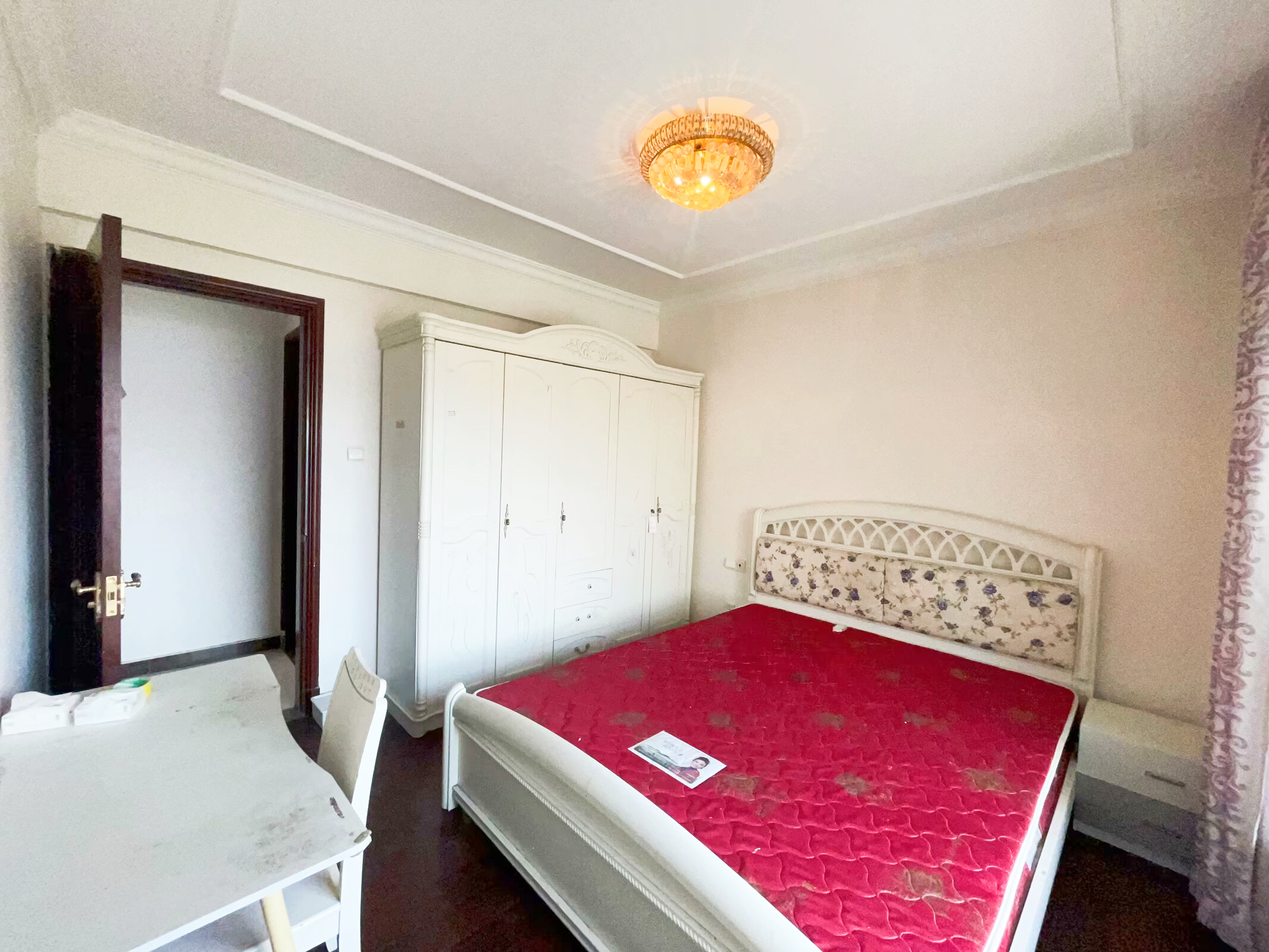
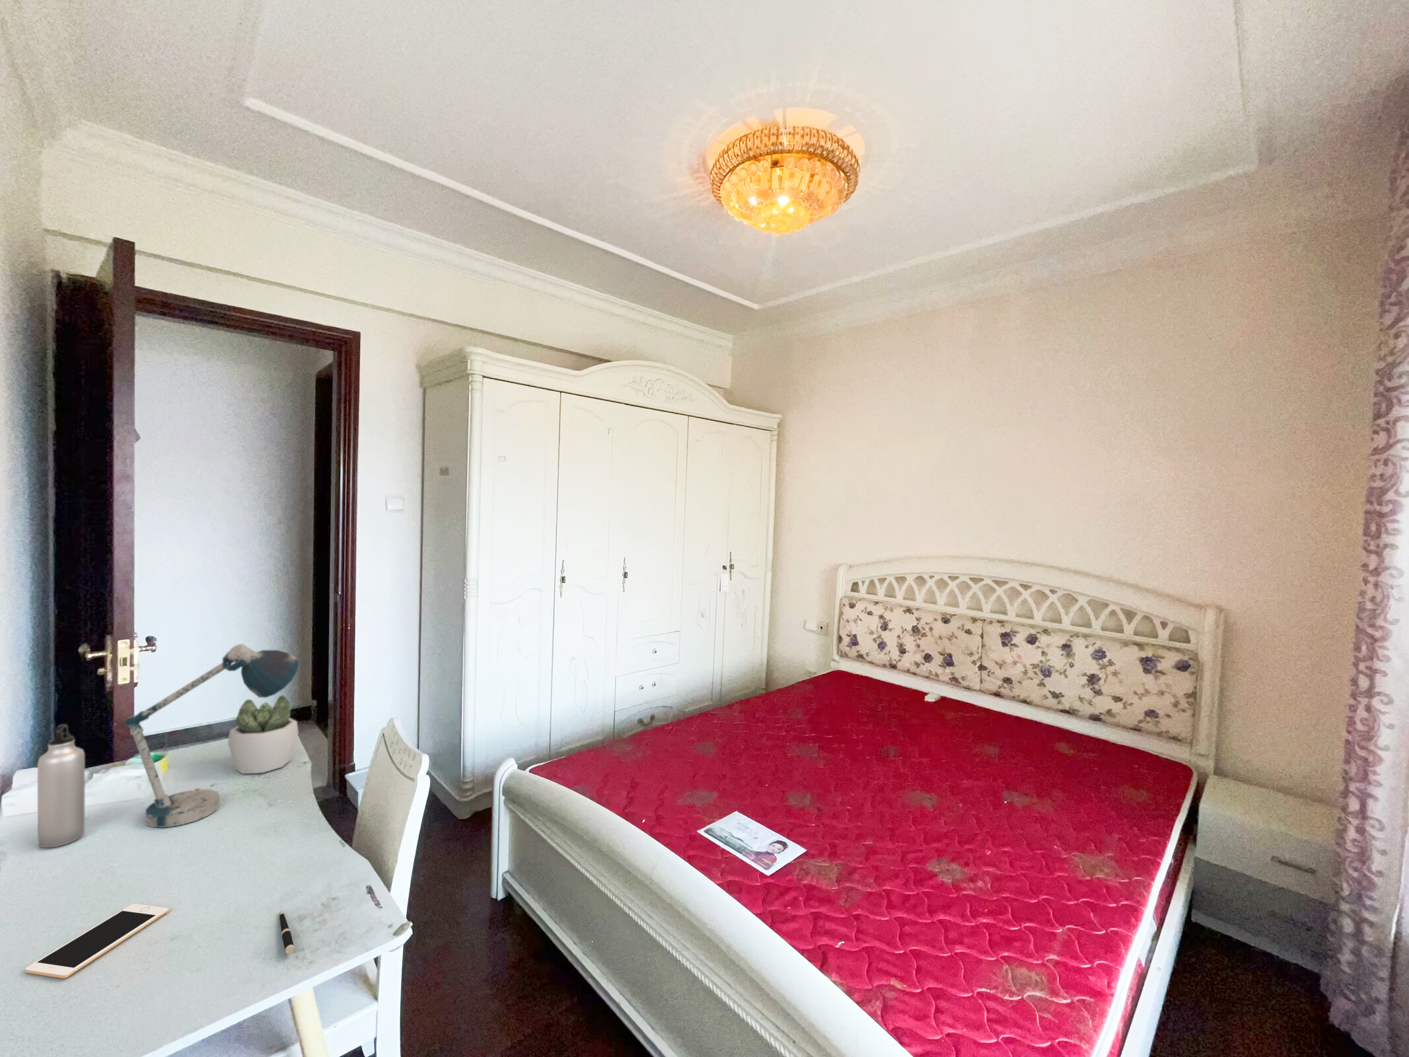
+ succulent plant [228,695,300,774]
+ water bottle [37,724,85,848]
+ pen [279,909,294,955]
+ cell phone [24,903,169,978]
+ desk lamp [124,644,300,828]
